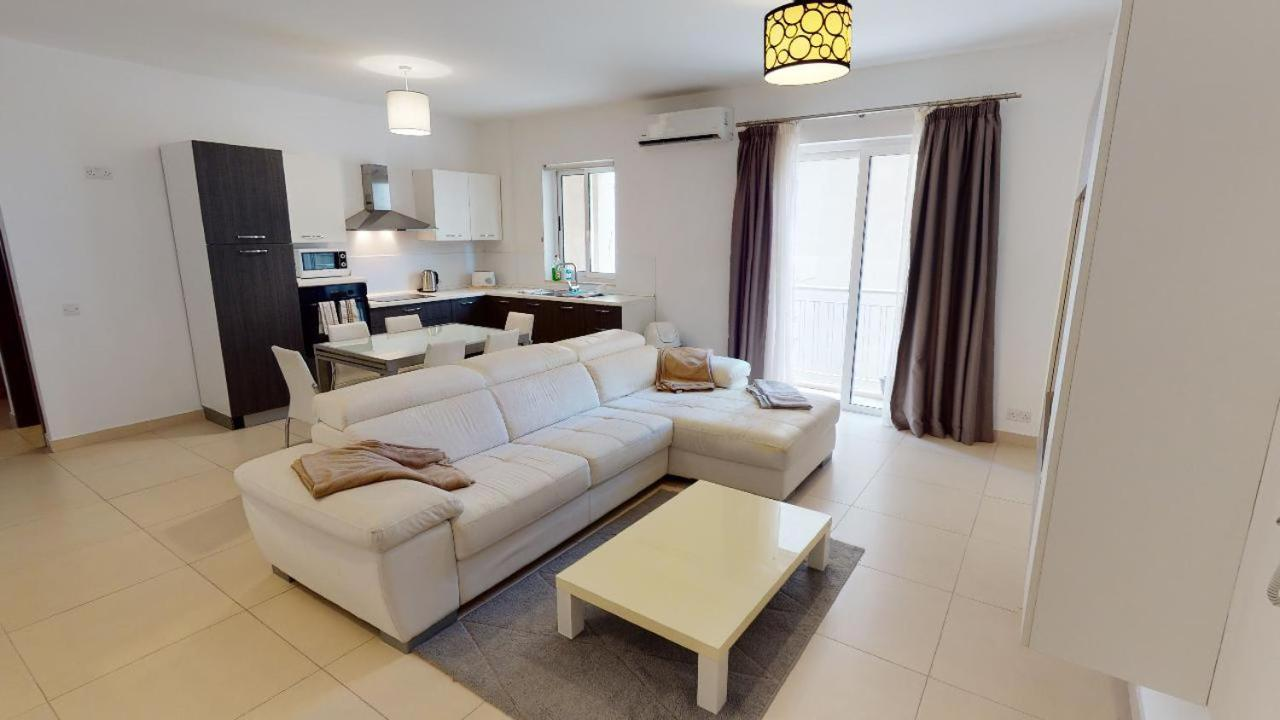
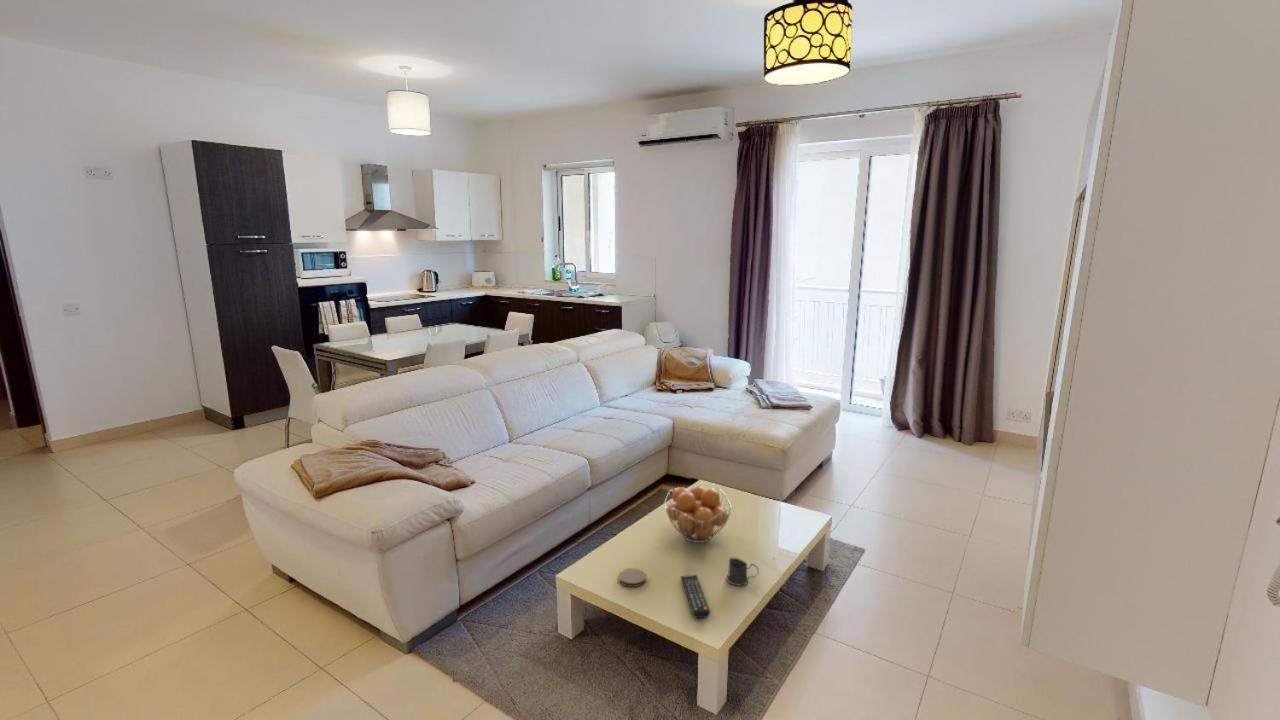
+ remote control [680,574,711,619]
+ mug [726,557,760,587]
+ fruit basket [664,485,733,544]
+ coaster [618,567,647,588]
